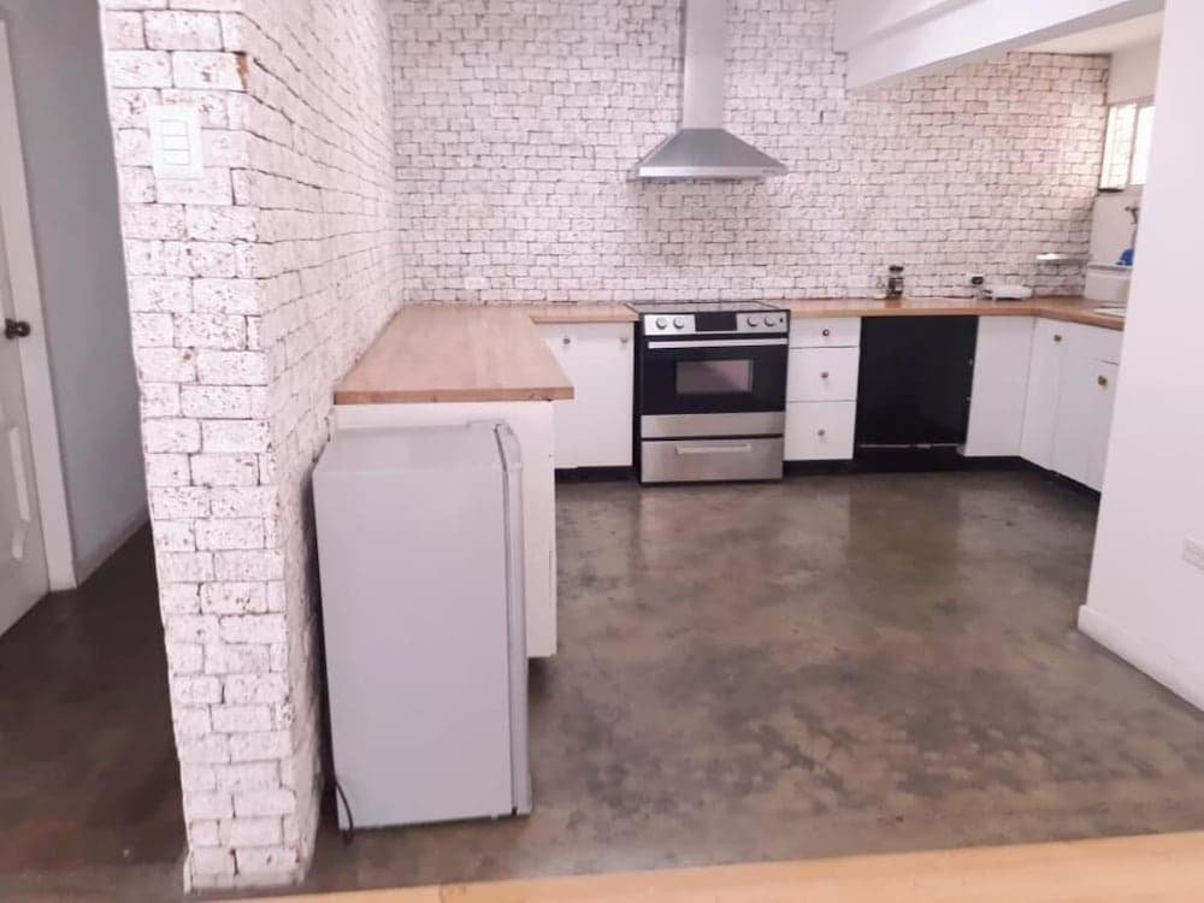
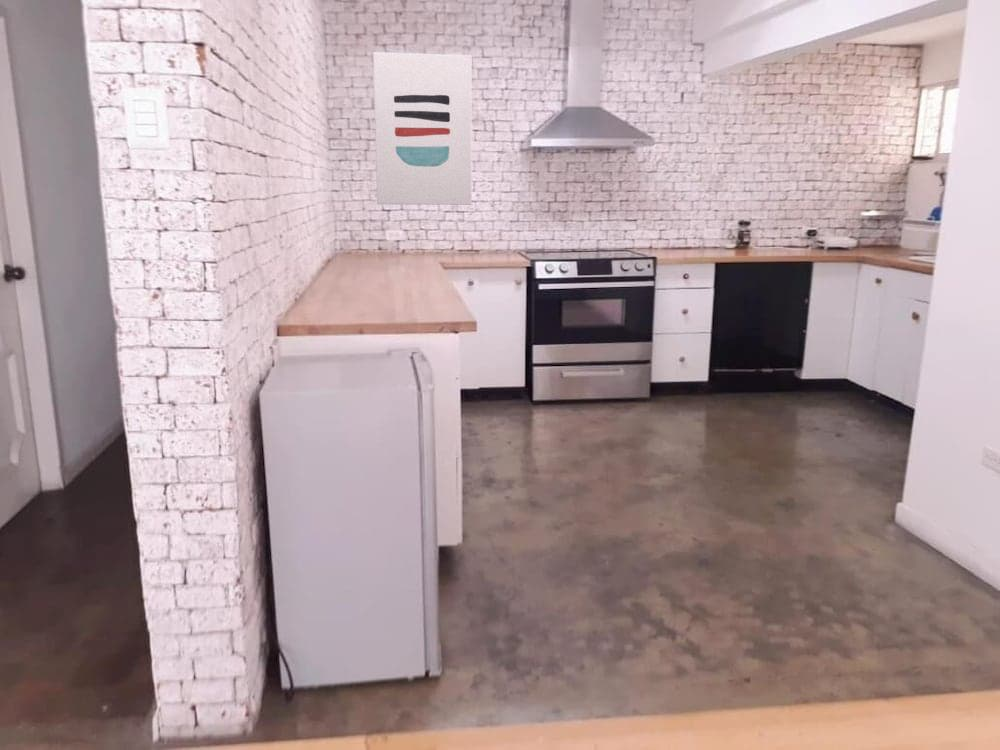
+ wall art [372,51,473,206]
